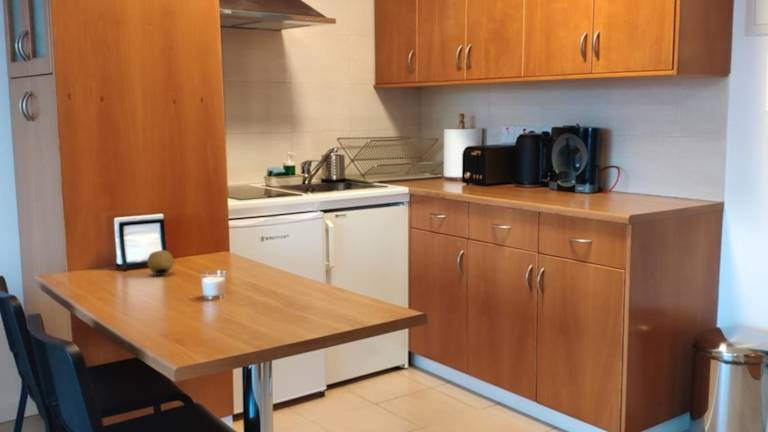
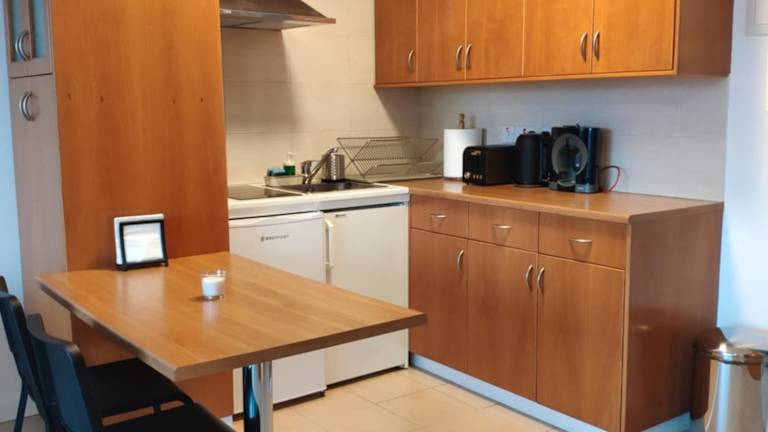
- fruit [146,249,175,276]
